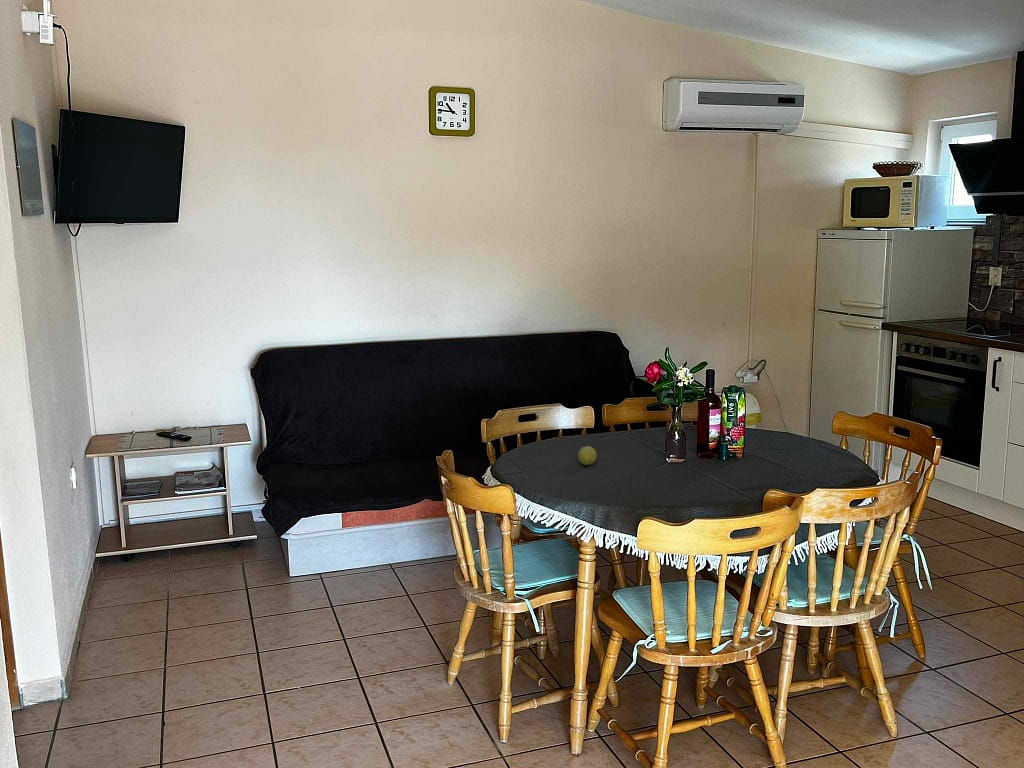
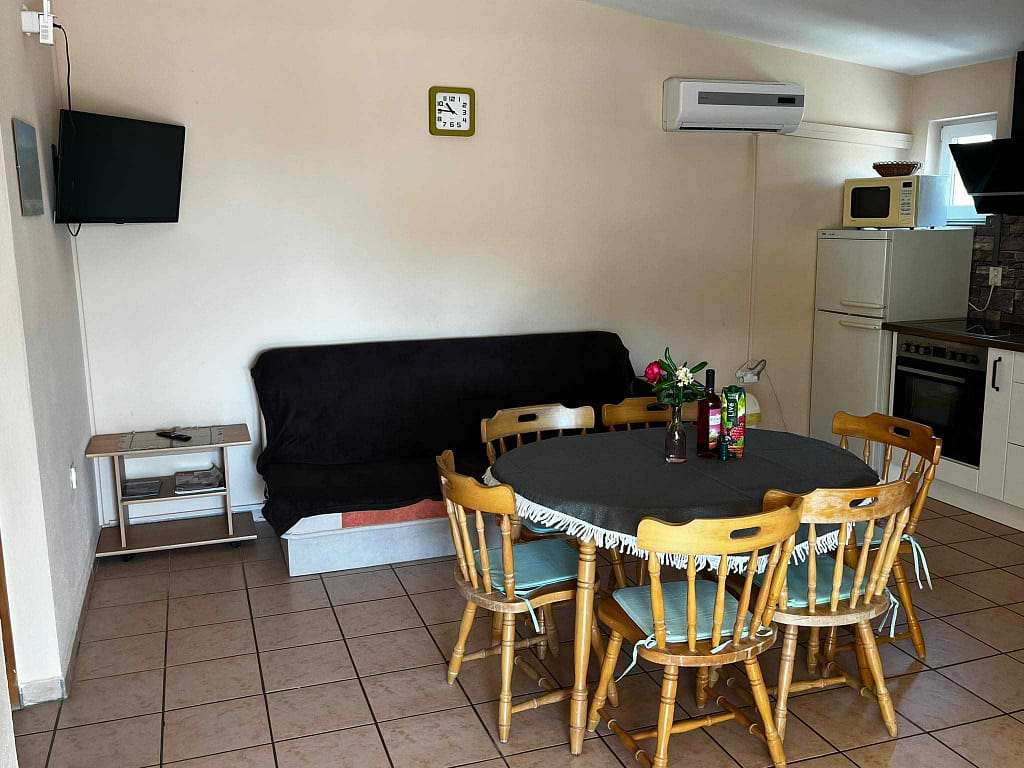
- fruit [577,445,598,466]
